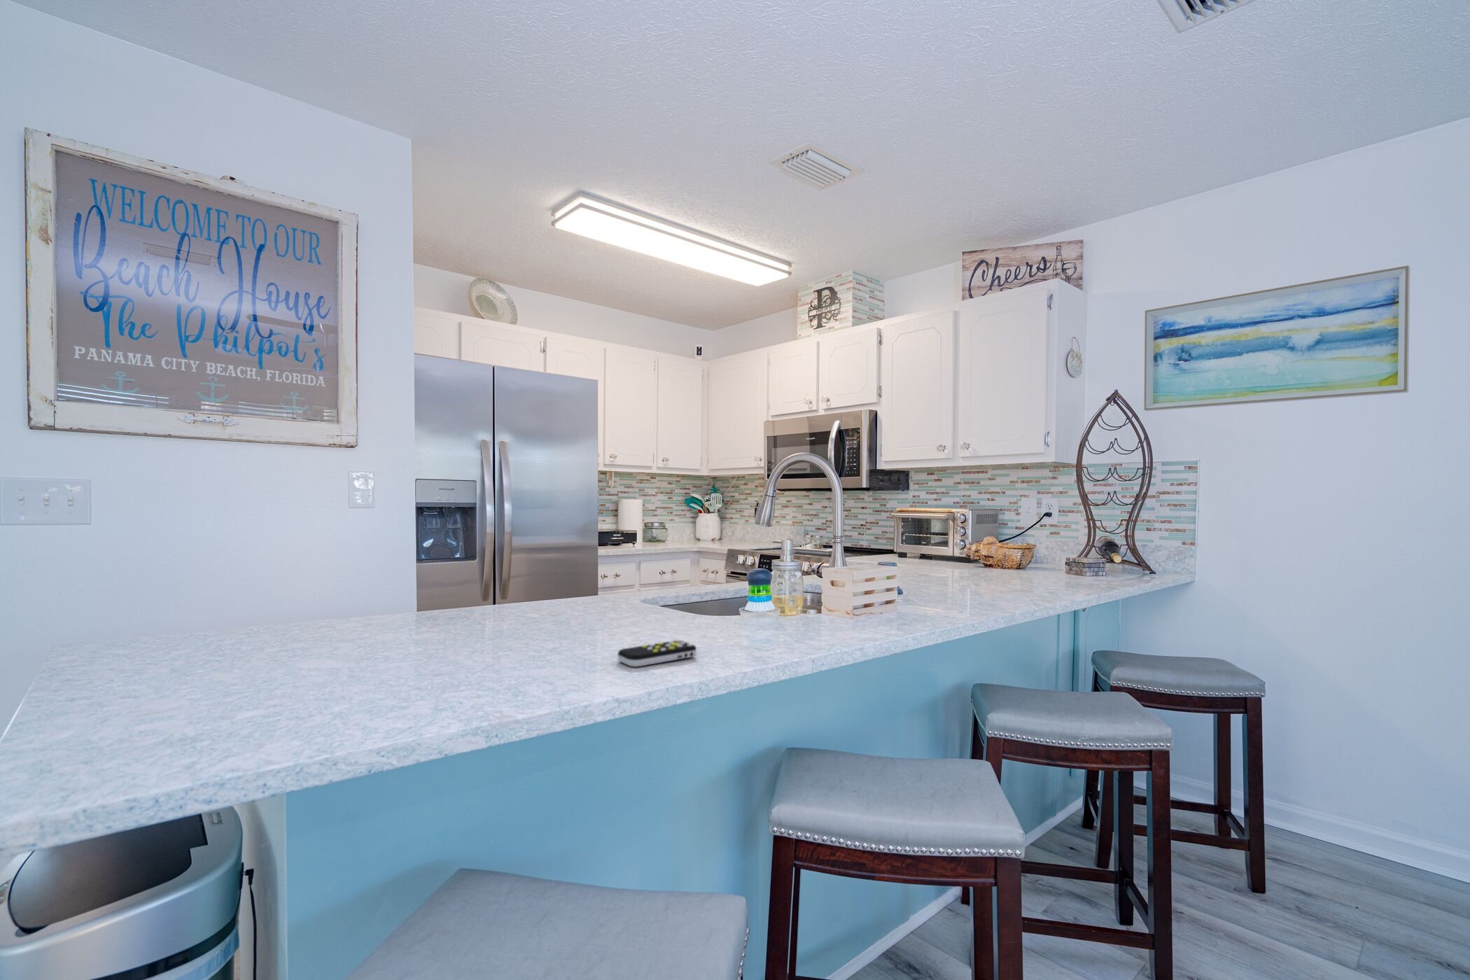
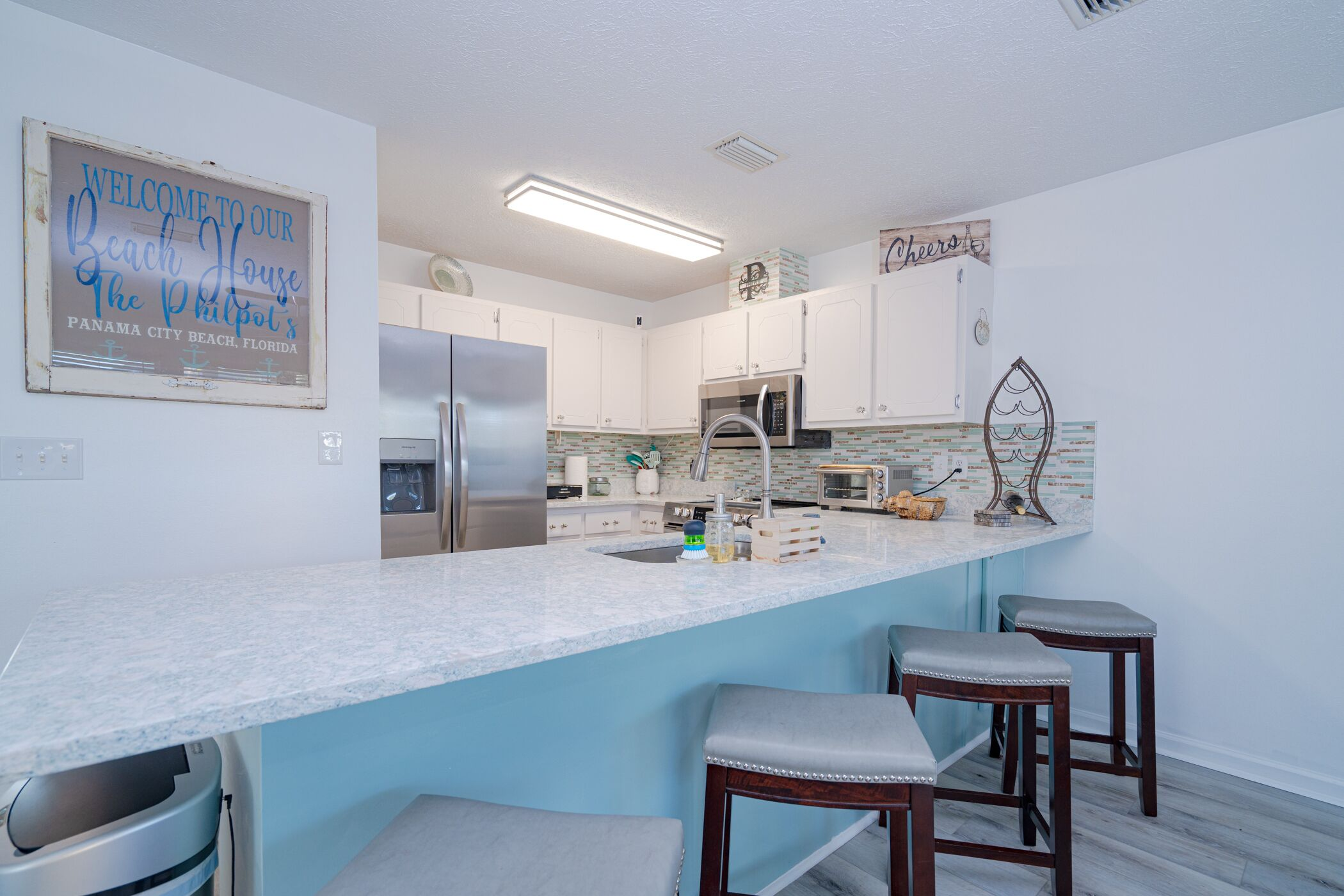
- wall art [1143,265,1411,411]
- remote control [617,639,697,668]
